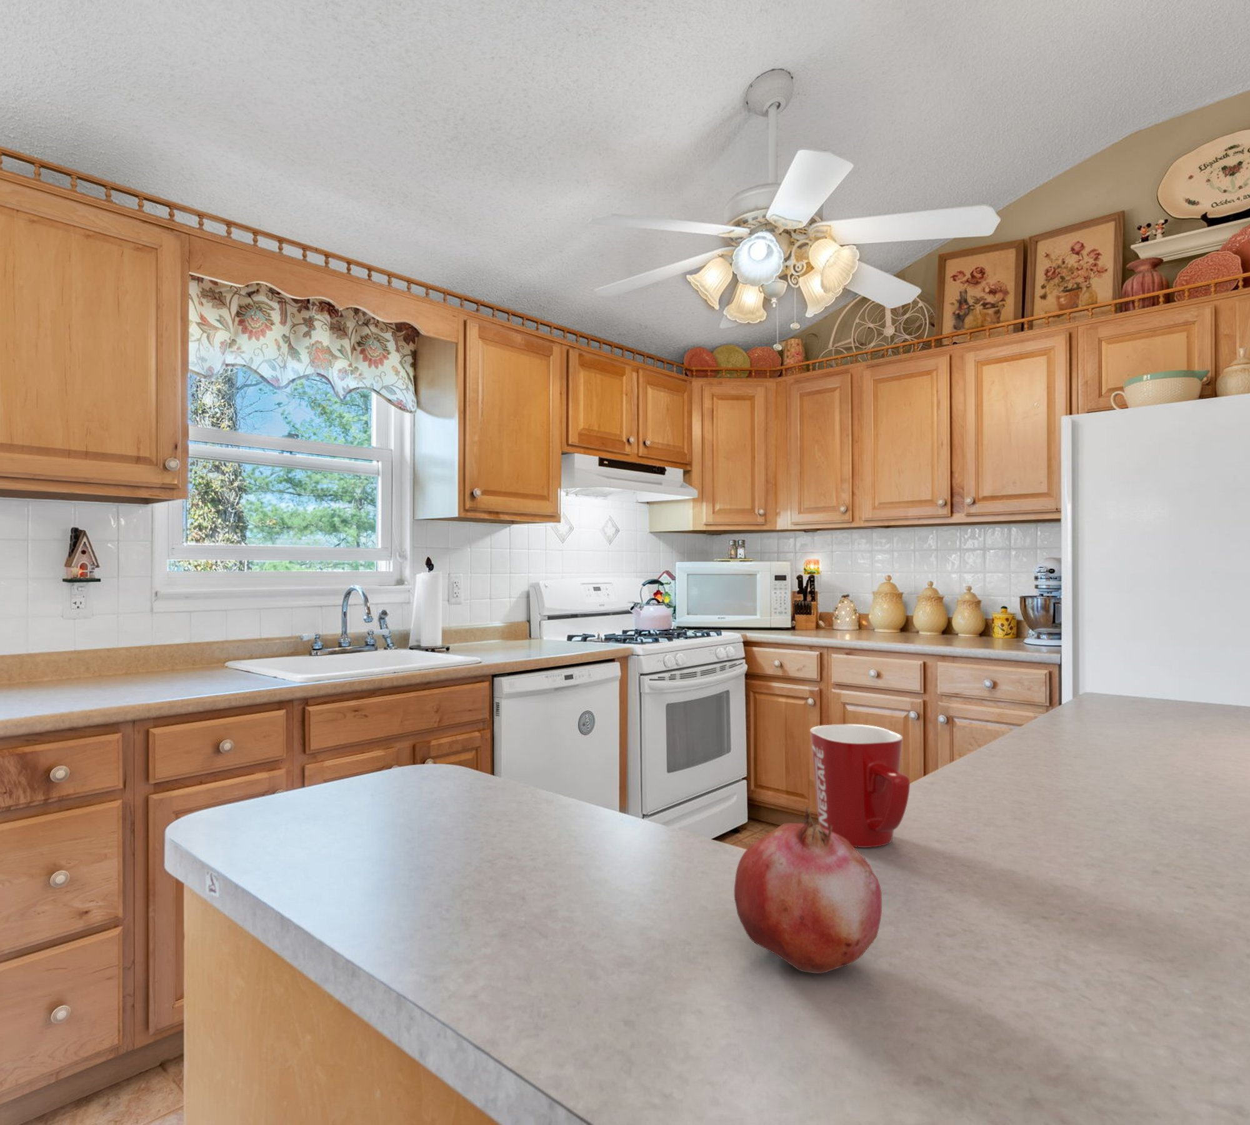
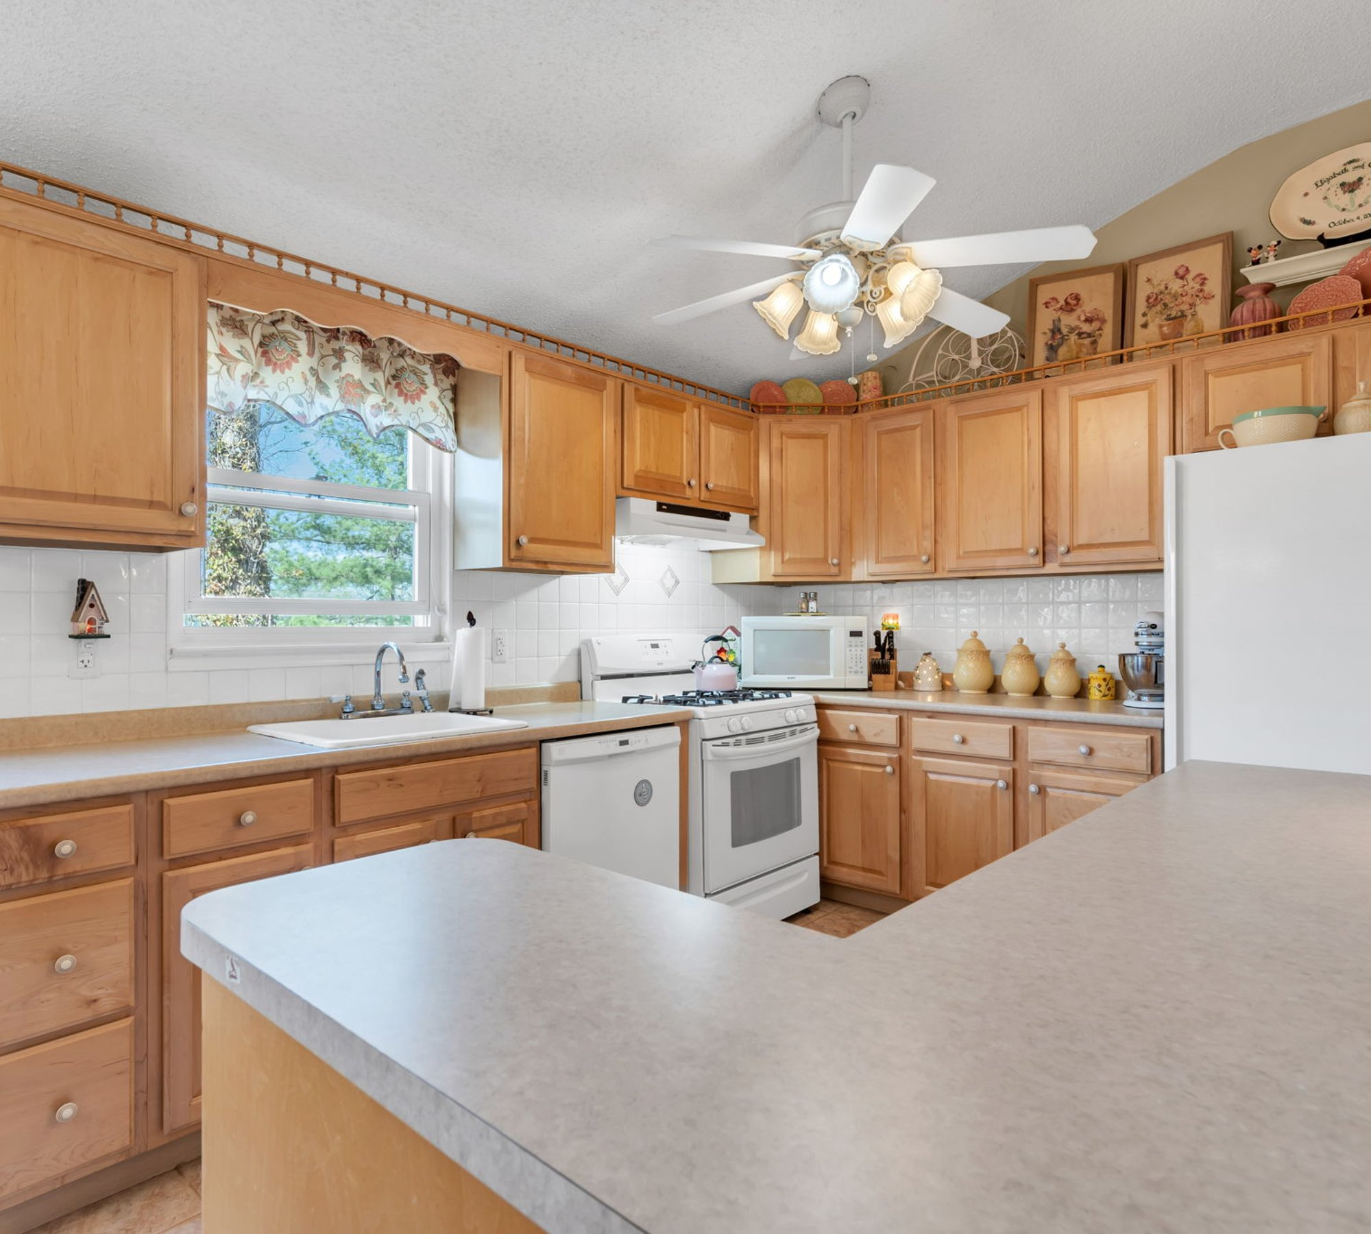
- mug [809,723,911,848]
- fruit [734,806,883,974]
